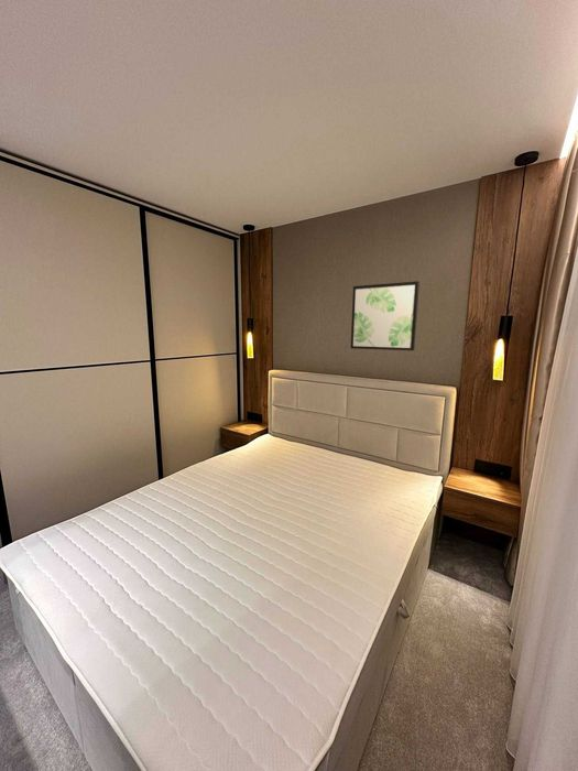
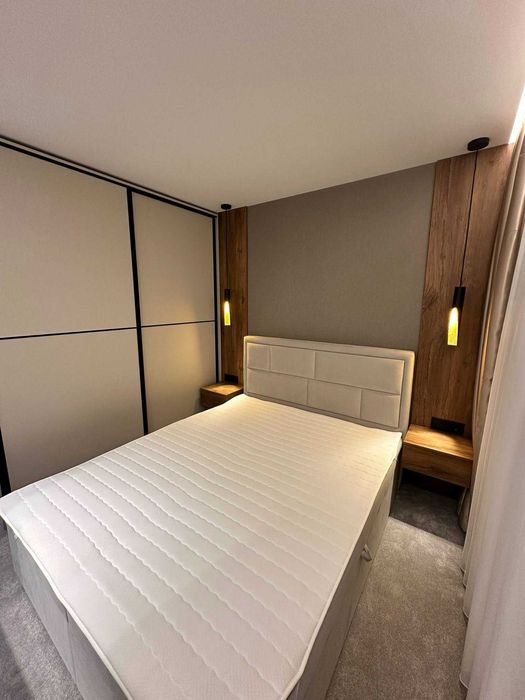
- wall art [350,280,421,351]
